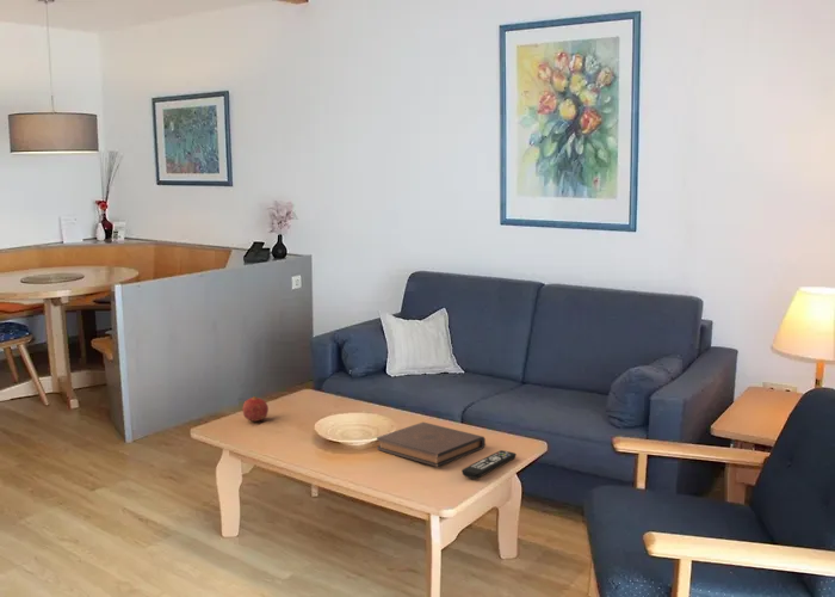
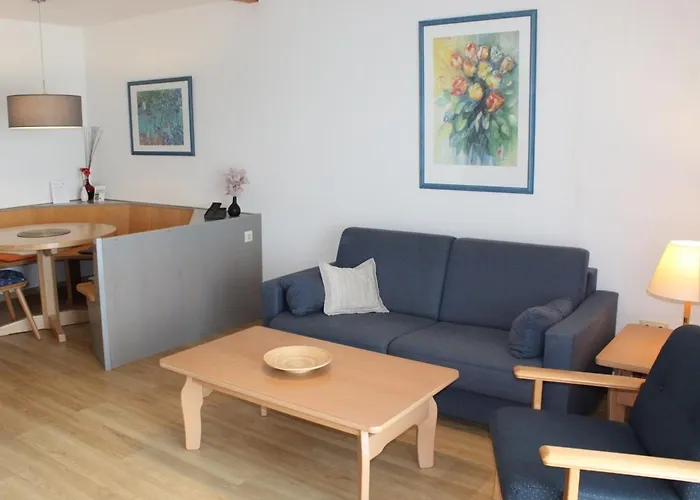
- remote control [460,449,518,480]
- fruit [242,395,270,423]
- book [376,421,487,468]
